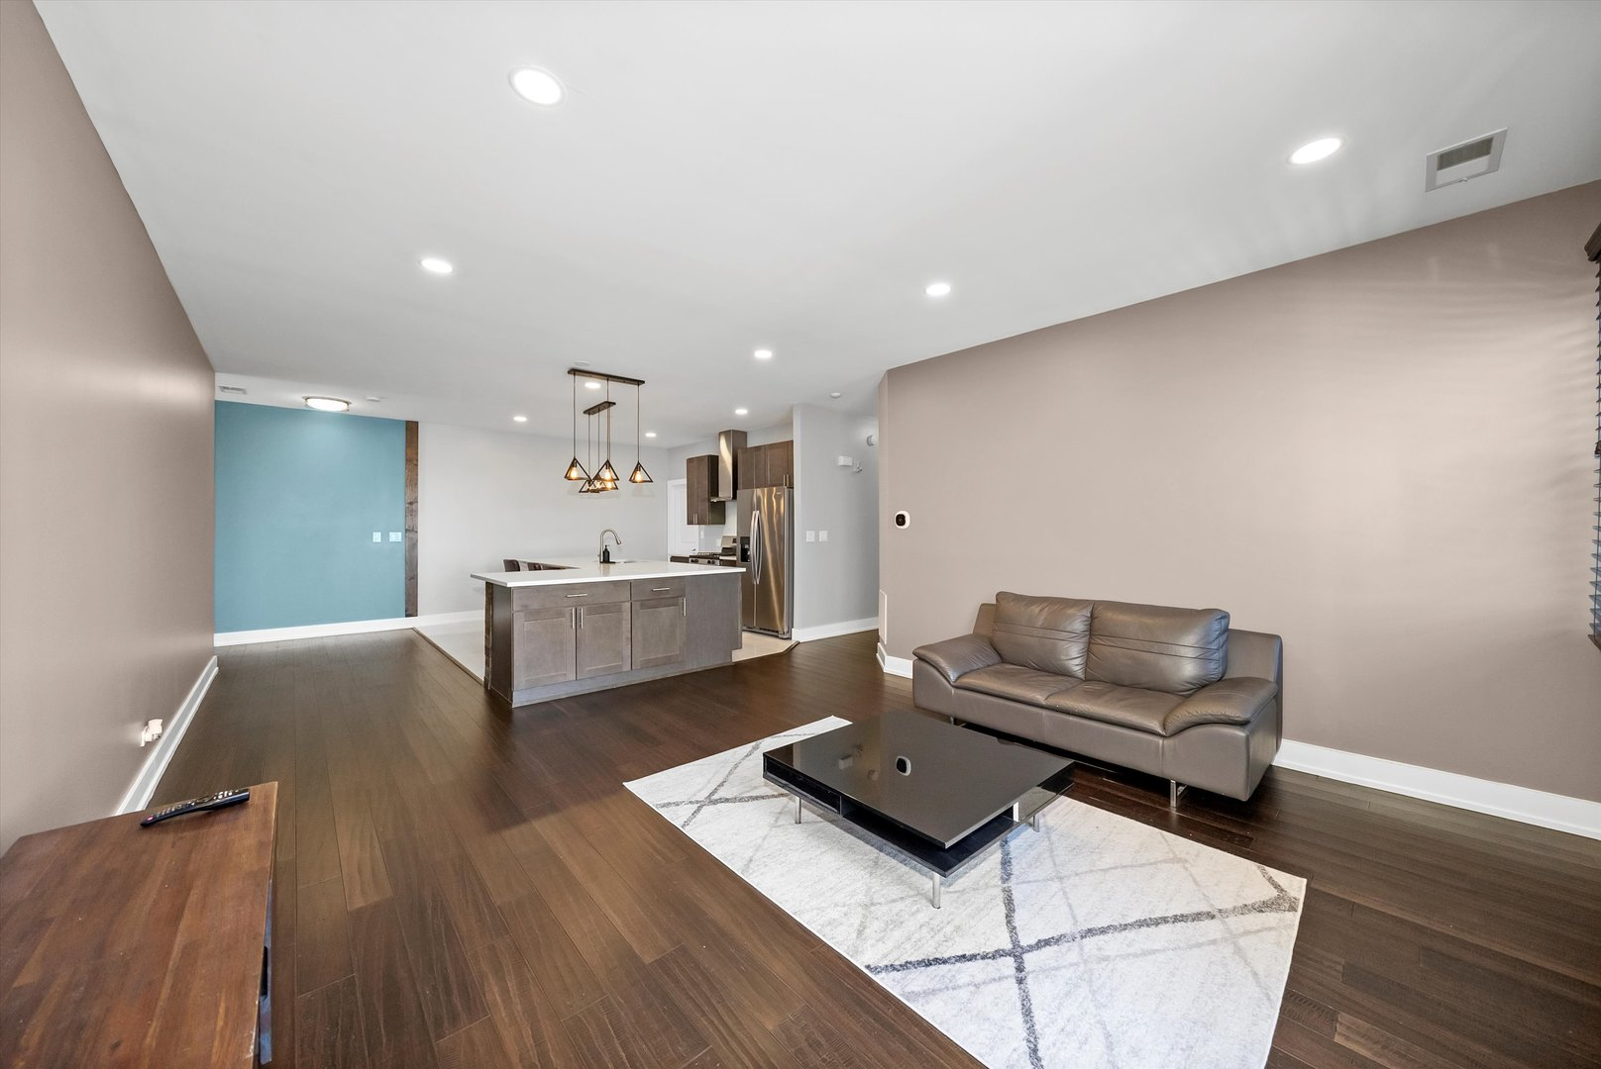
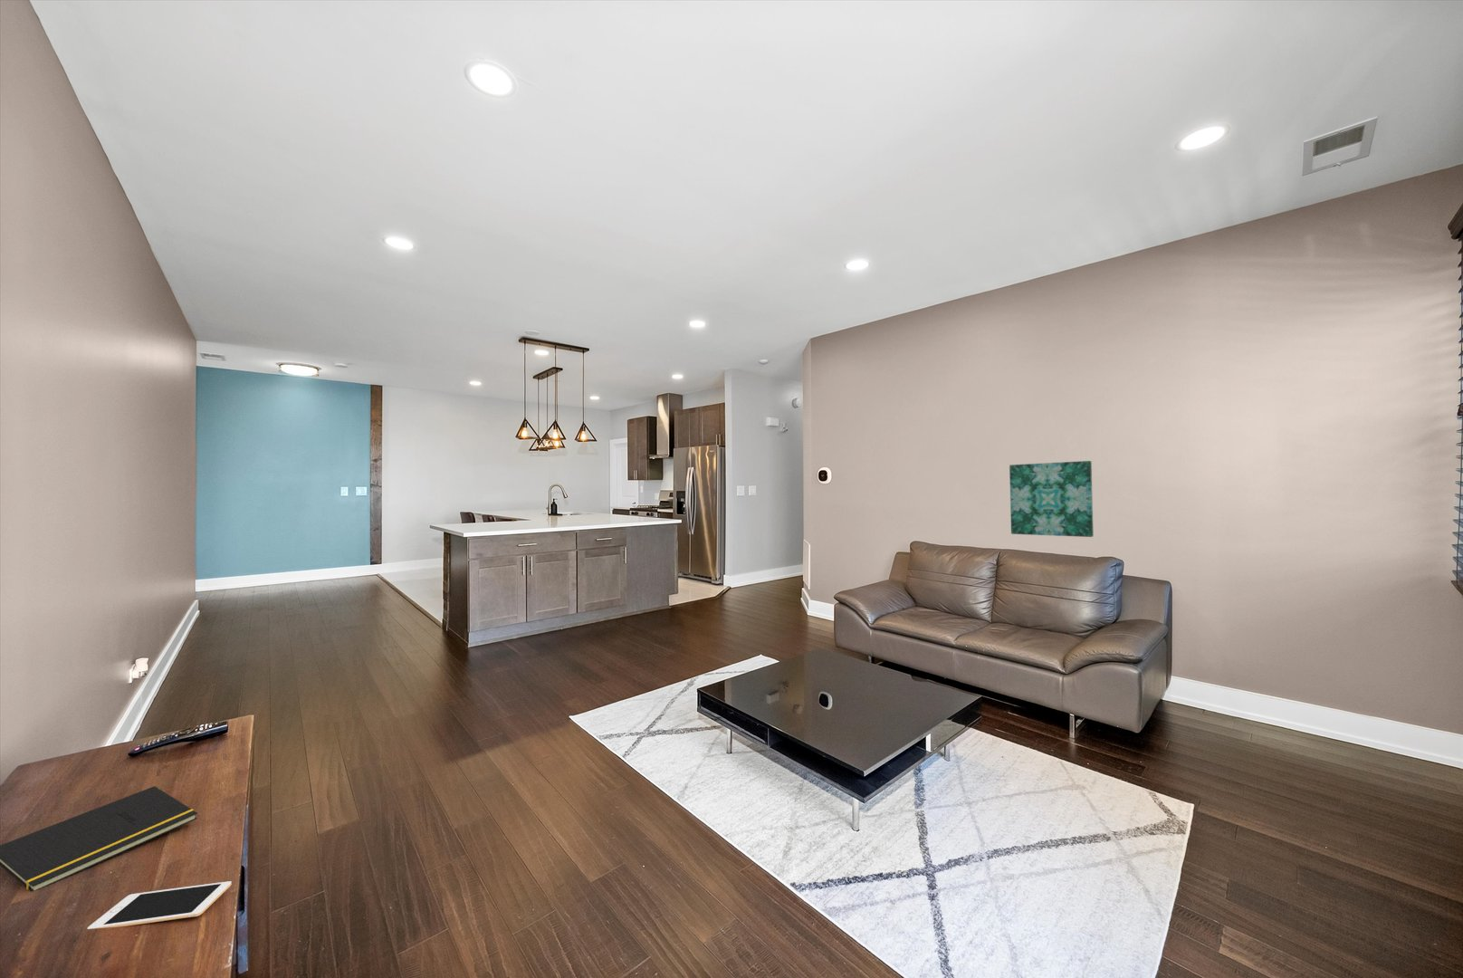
+ wall art [1008,460,1094,538]
+ cell phone [86,880,232,930]
+ notepad [0,785,199,892]
